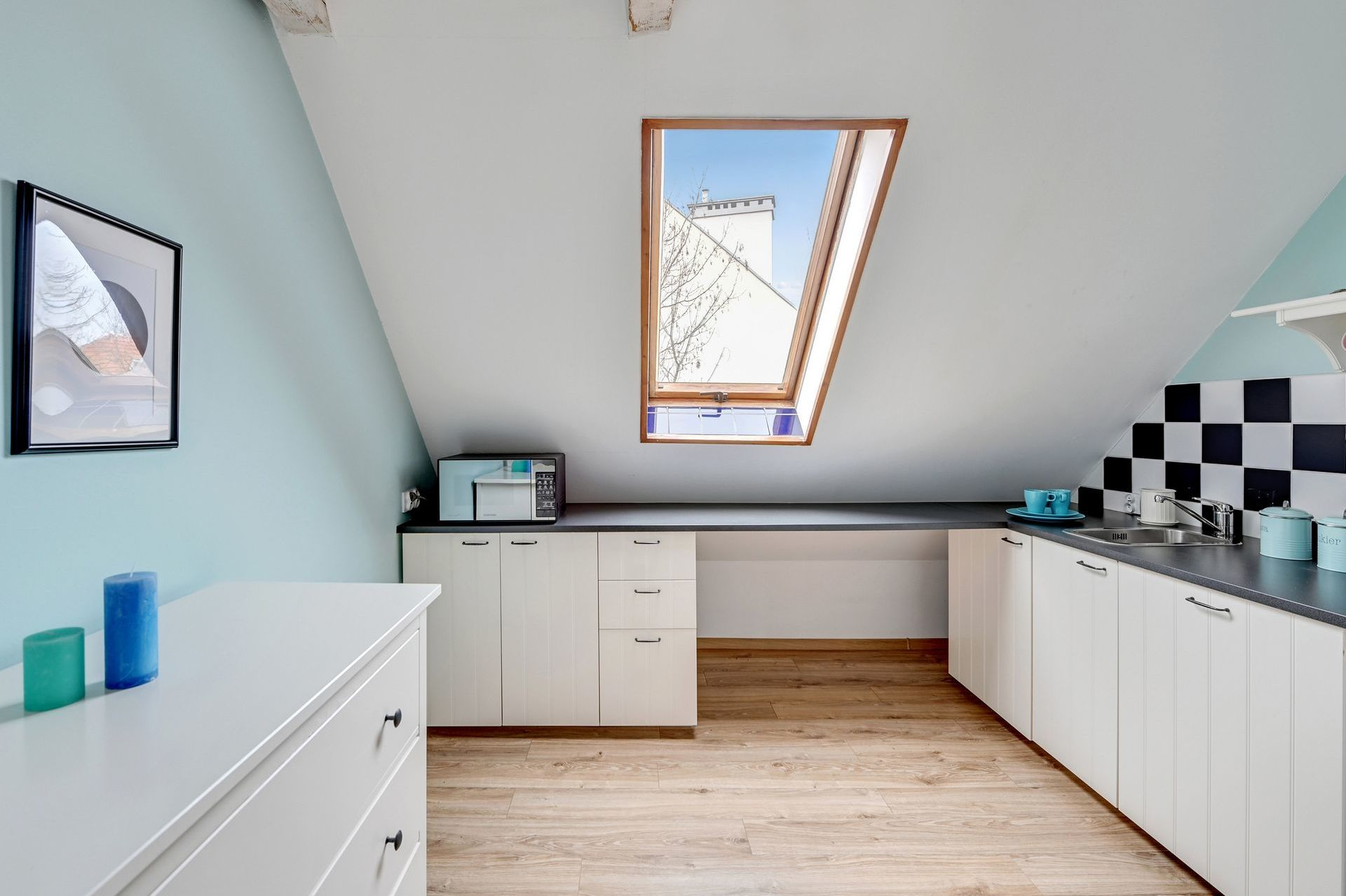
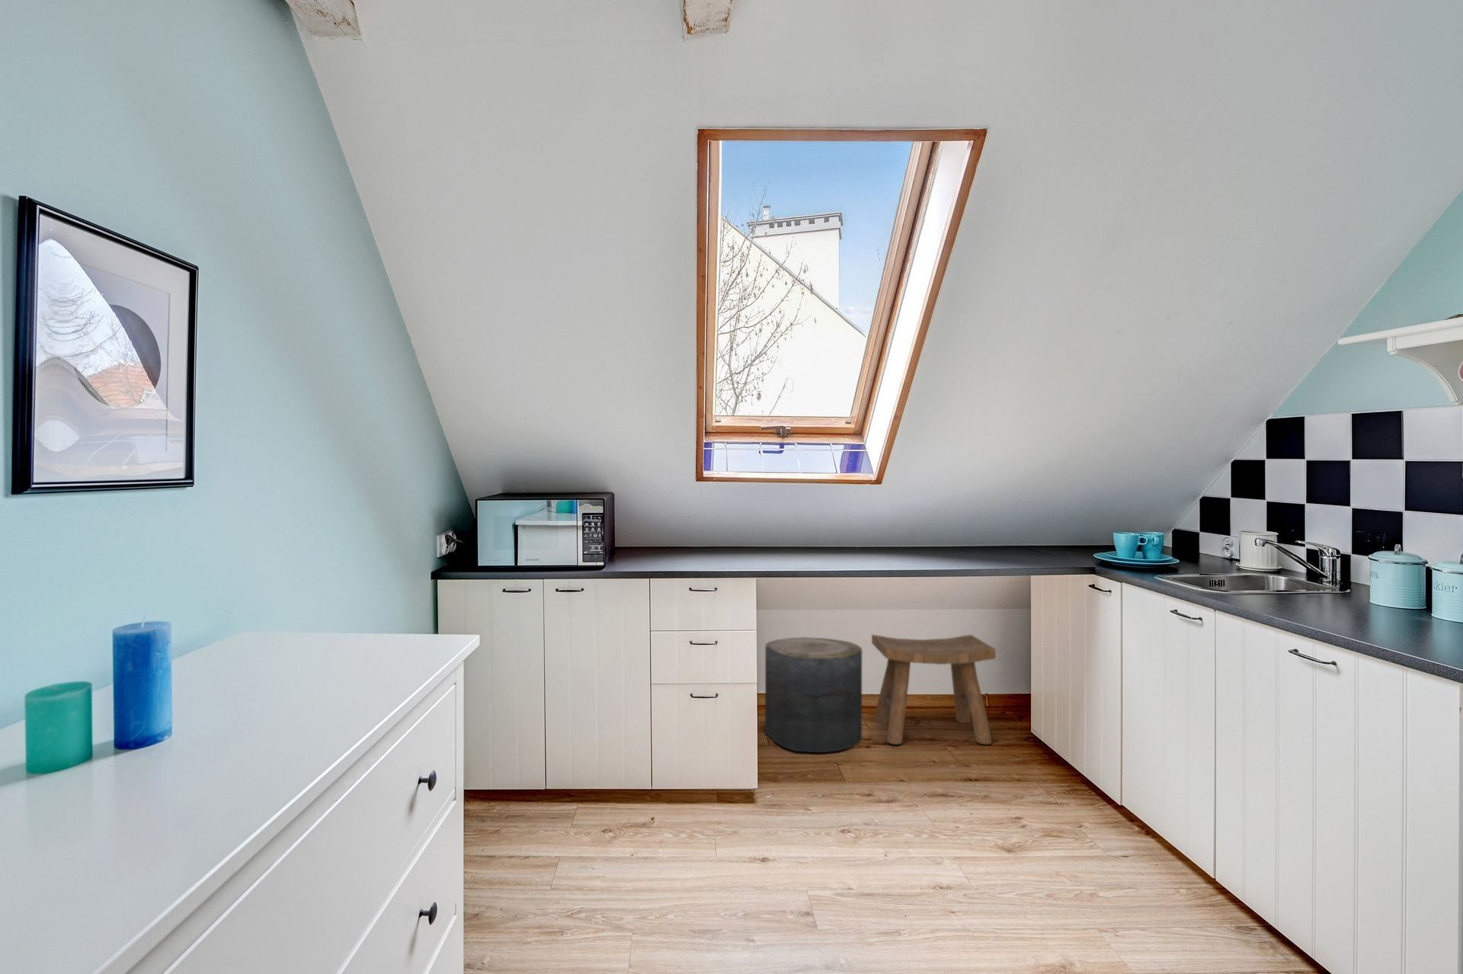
+ stool [764,636,863,753]
+ stool [871,634,997,746]
